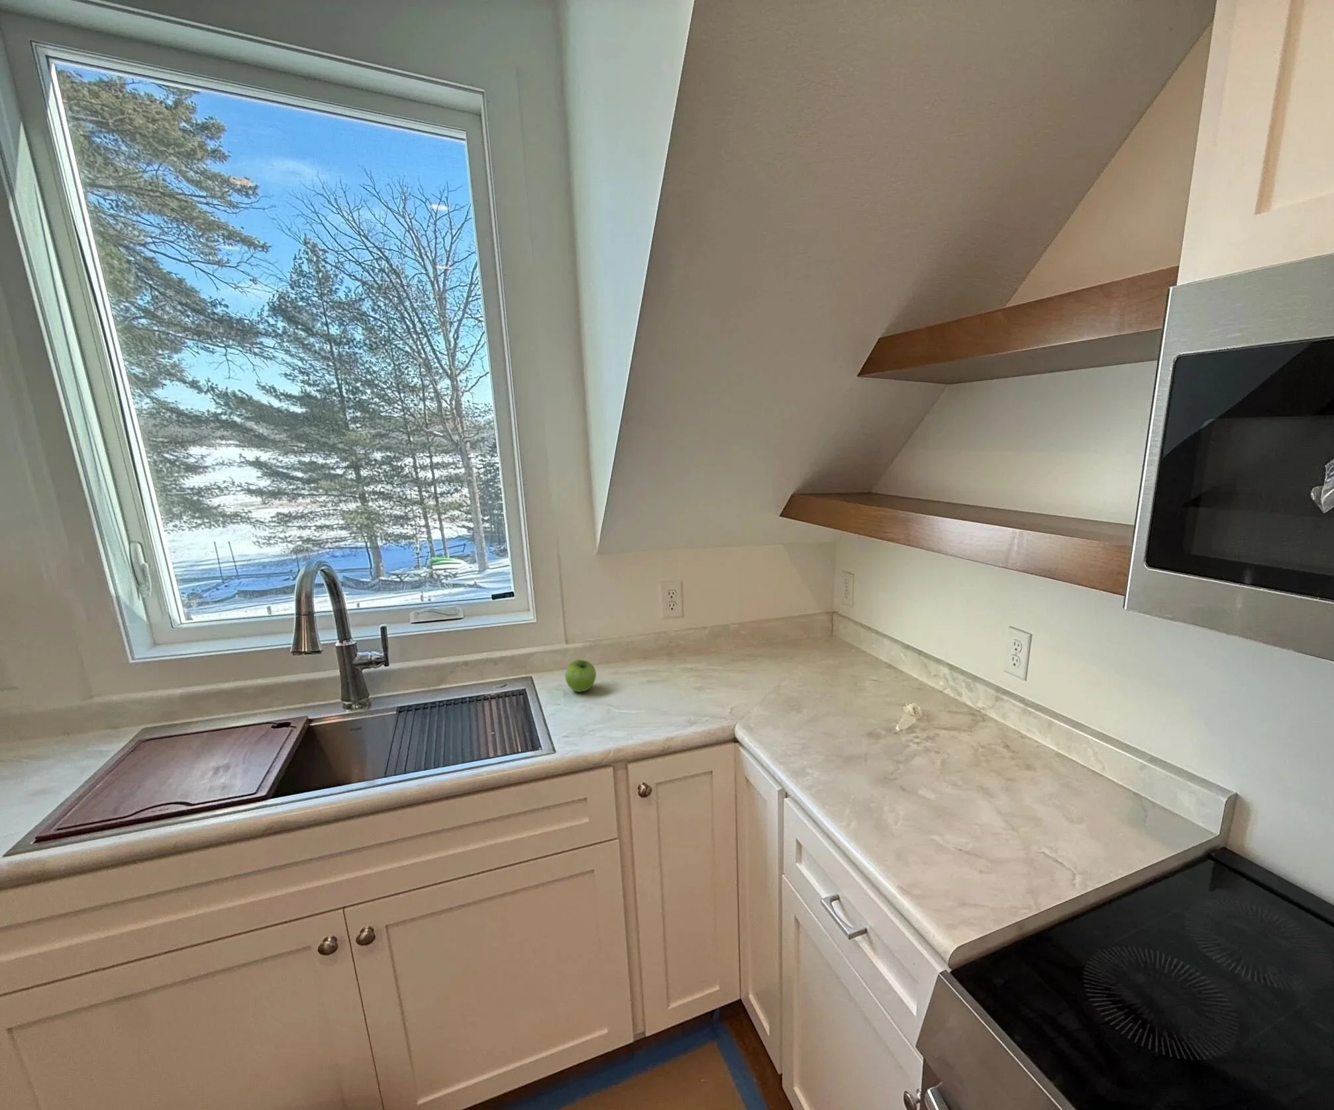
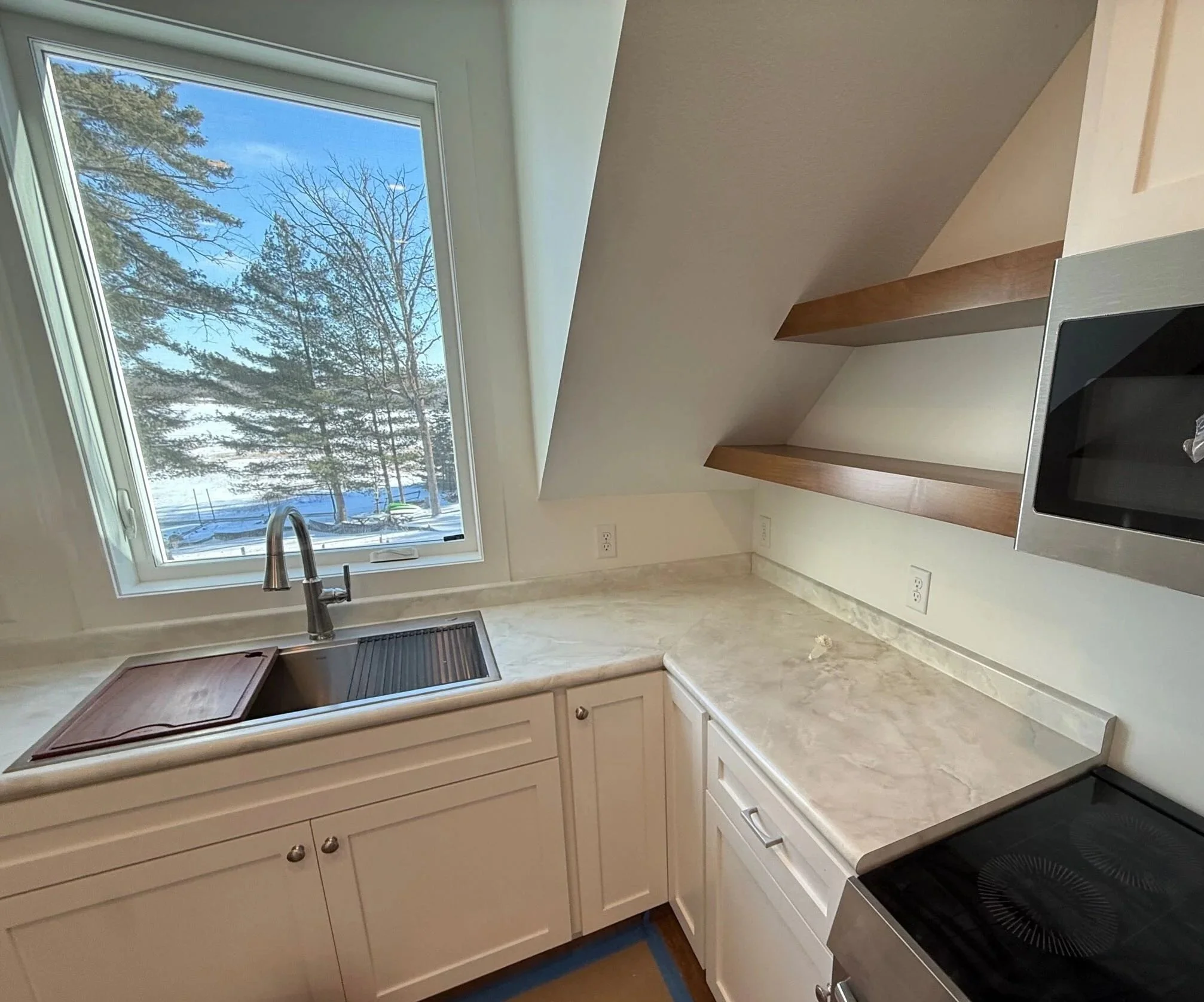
- fruit [564,659,597,692]
